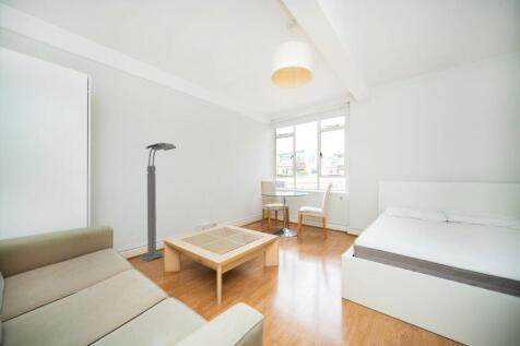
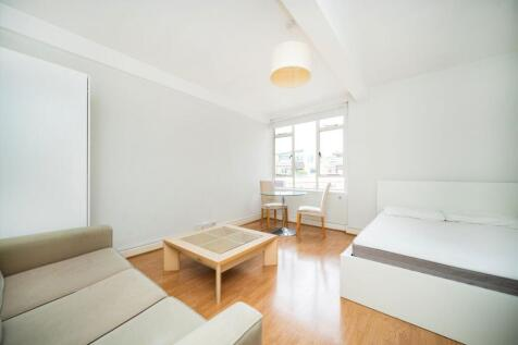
- floor lamp [139,142,177,262]
